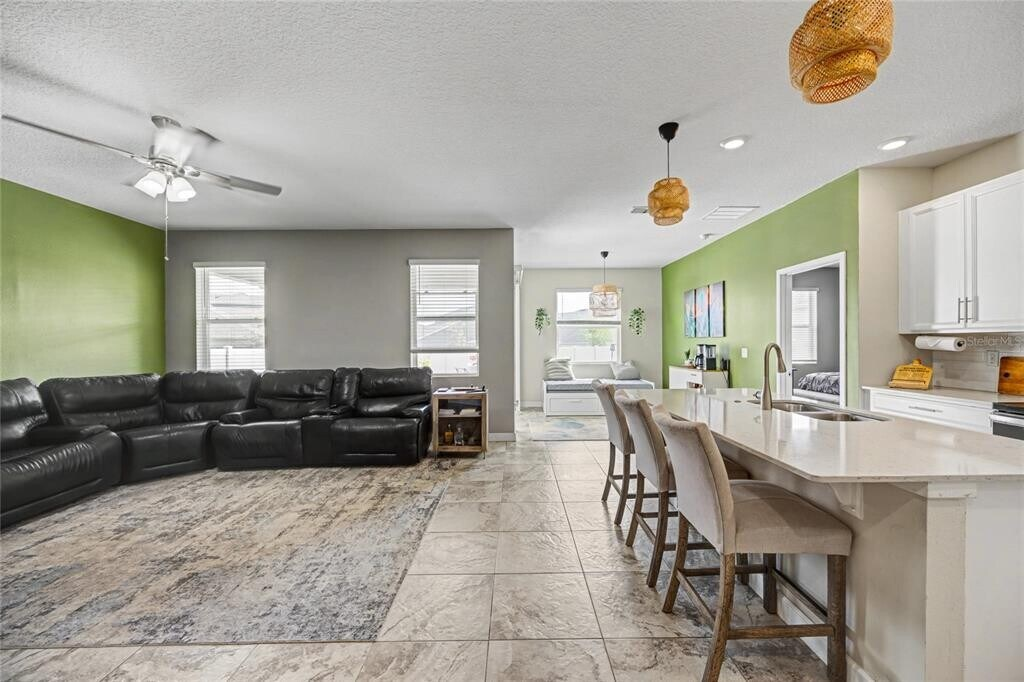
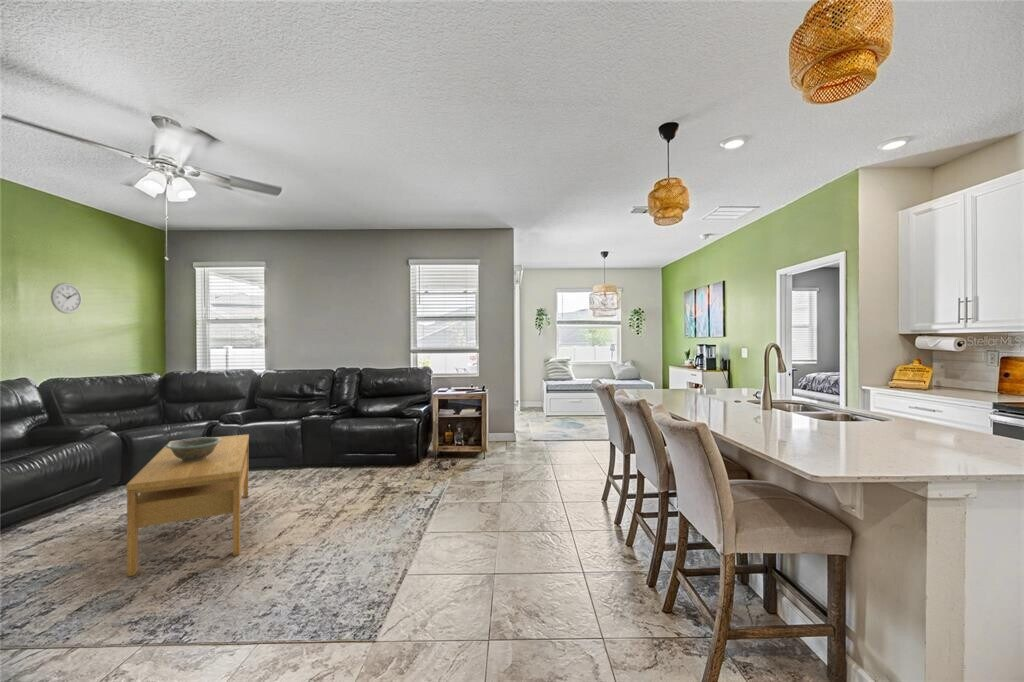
+ decorative bowl [165,436,222,462]
+ wall clock [50,282,83,315]
+ coffee table [125,433,250,578]
